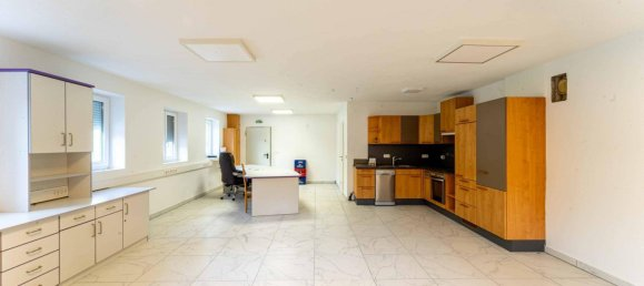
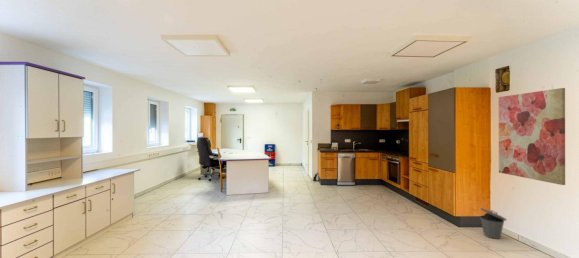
+ trash can [479,207,508,240]
+ wall art [498,87,566,186]
